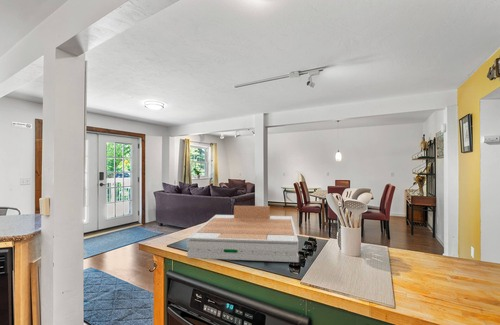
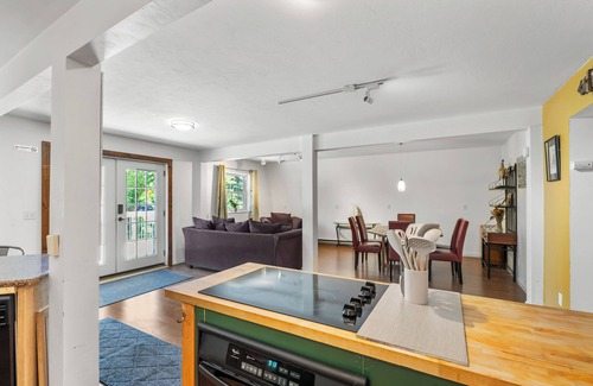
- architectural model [186,205,300,263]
